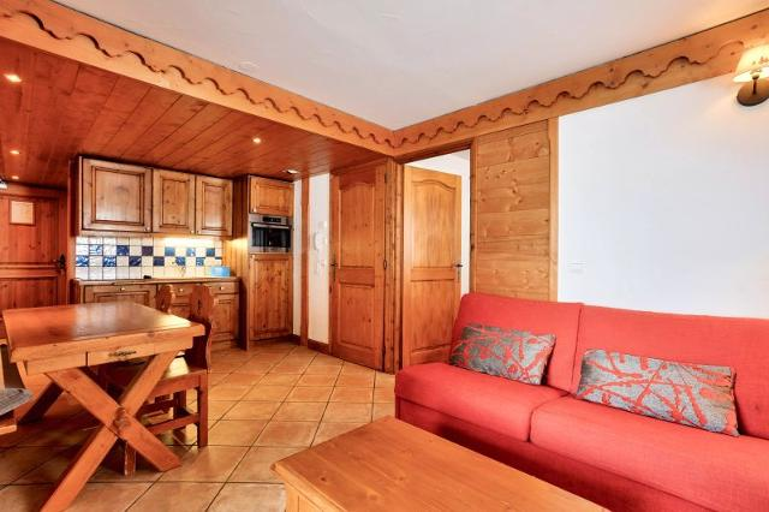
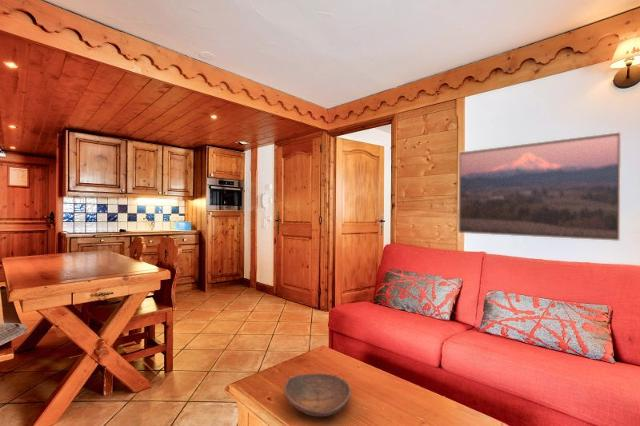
+ decorative bowl [283,373,352,417]
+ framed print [457,131,622,242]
